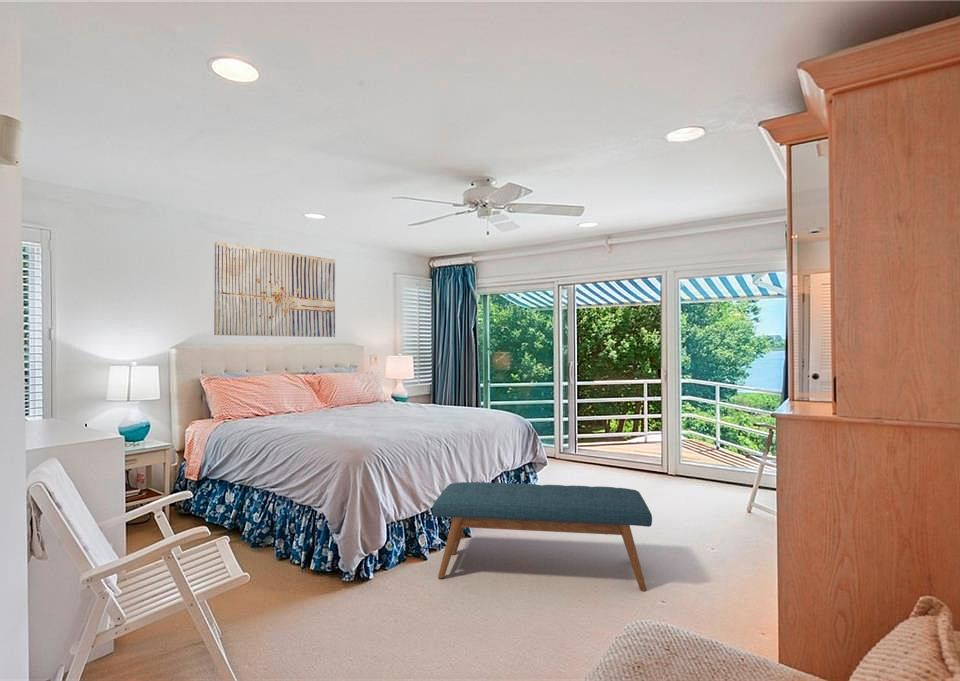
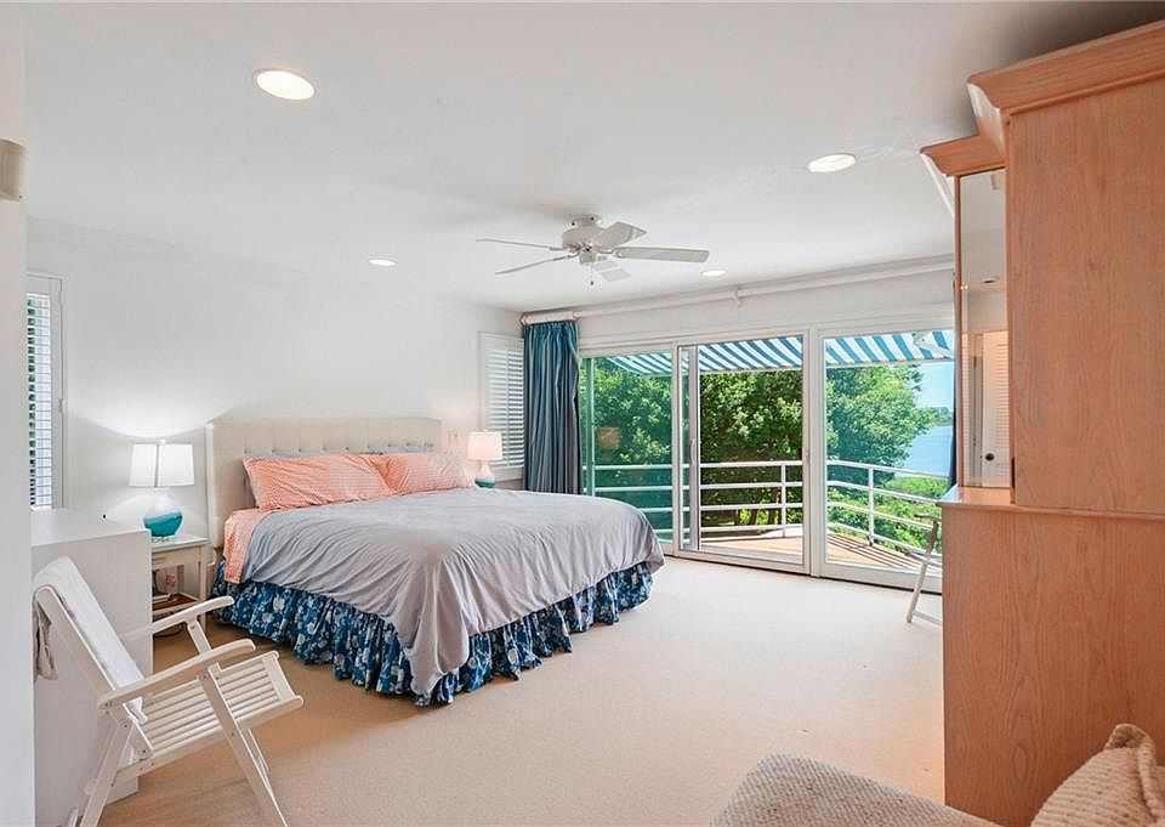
- bench [431,481,653,592]
- wall art [213,241,336,338]
